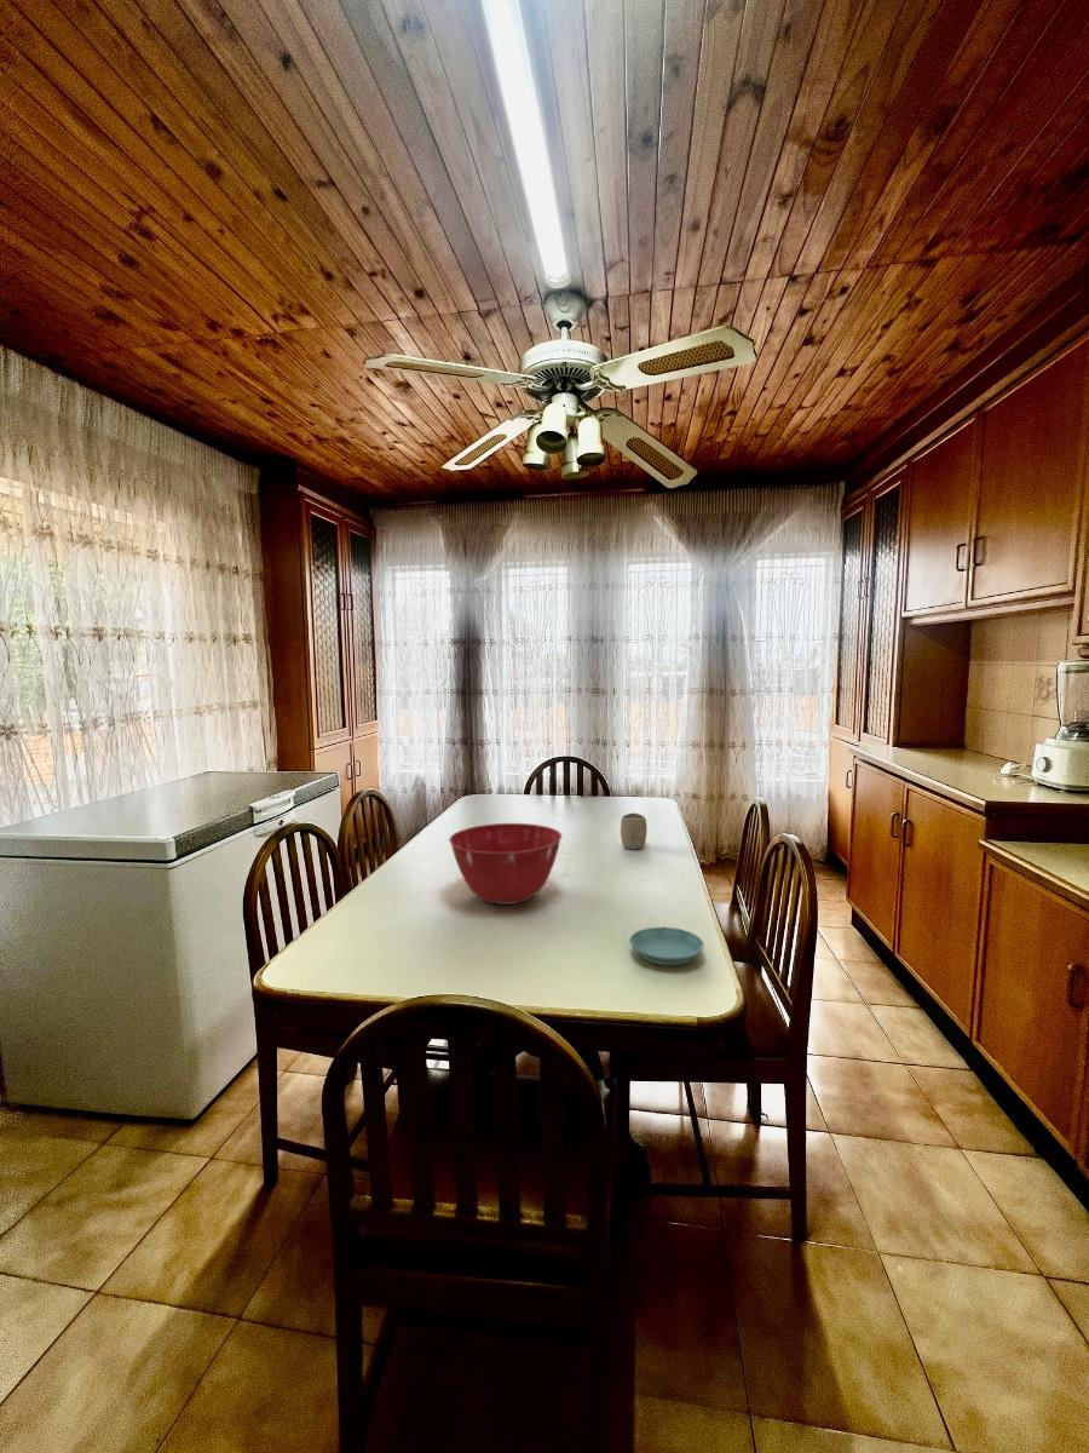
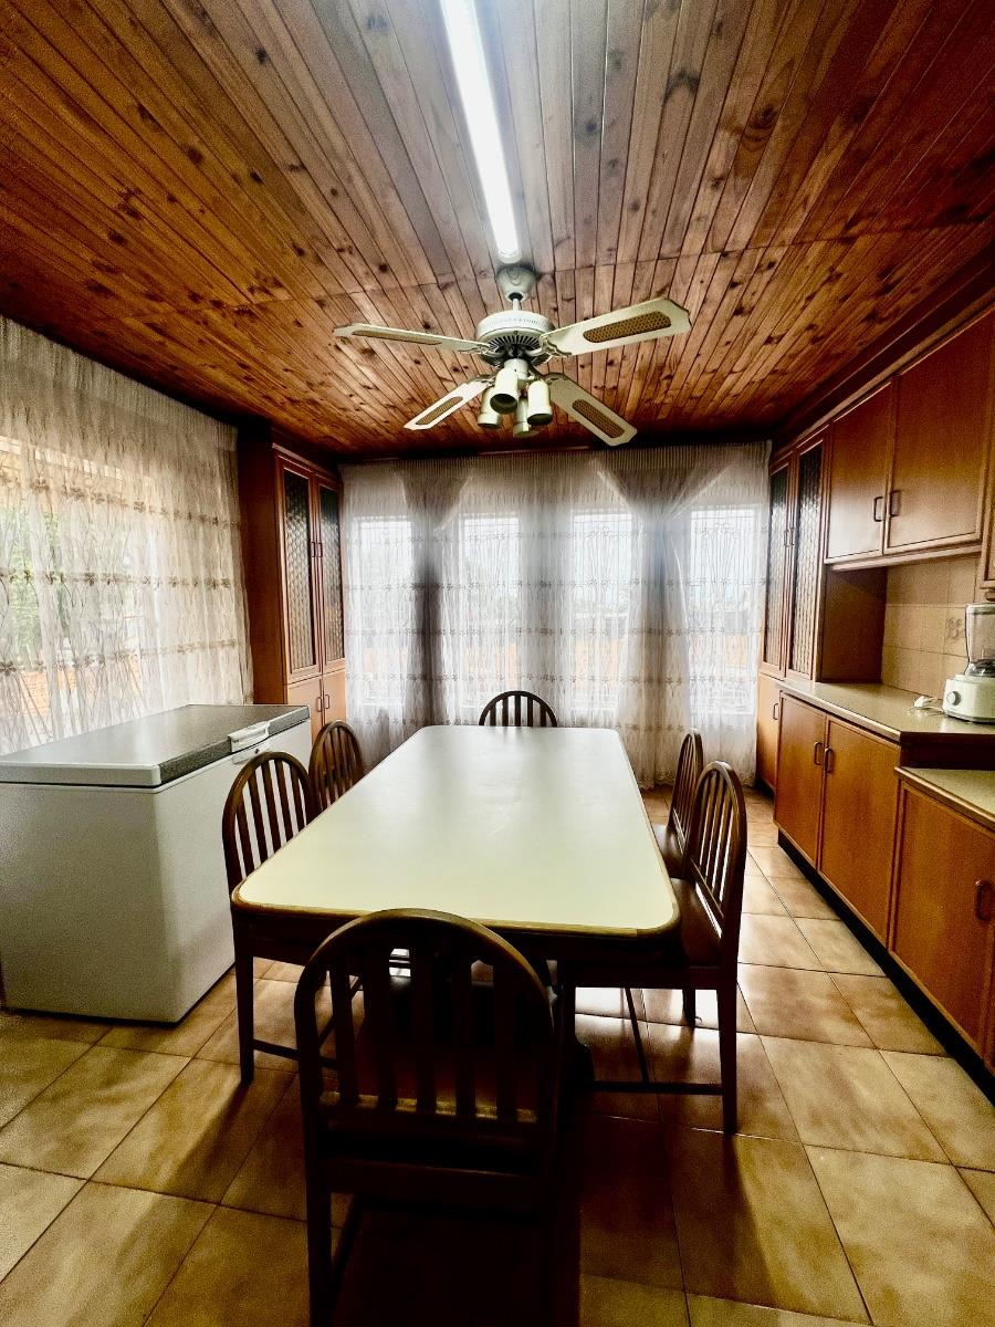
- saucer [628,926,705,966]
- cup [620,812,647,850]
- mixing bowl [448,822,563,906]
